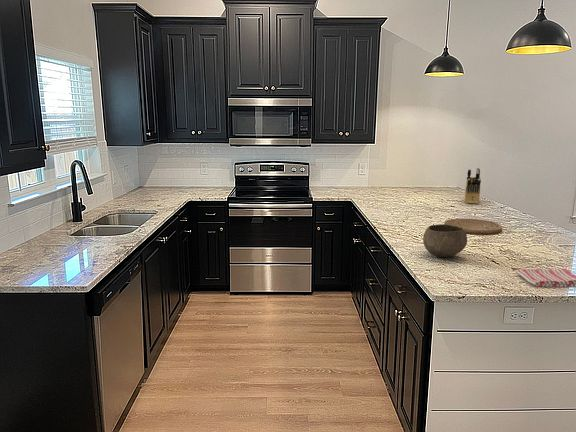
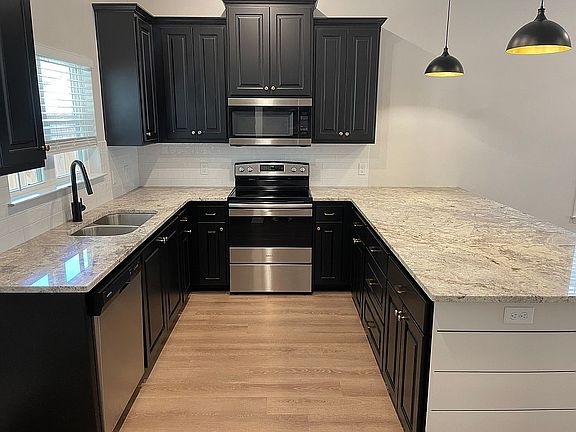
- bowl [422,224,468,258]
- knife block [464,167,482,205]
- cutting board [444,218,503,236]
- dish towel [514,268,576,288]
